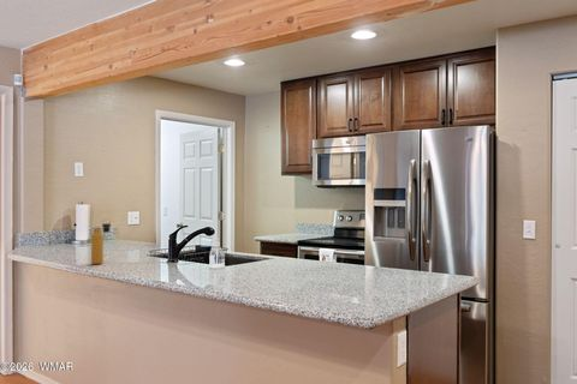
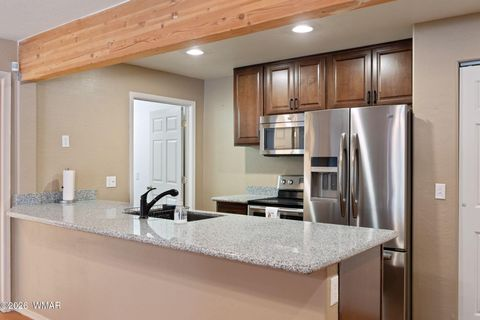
- water bottle [90,218,112,265]
